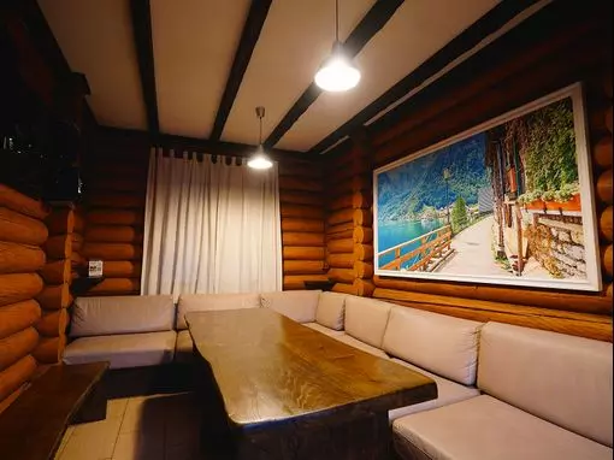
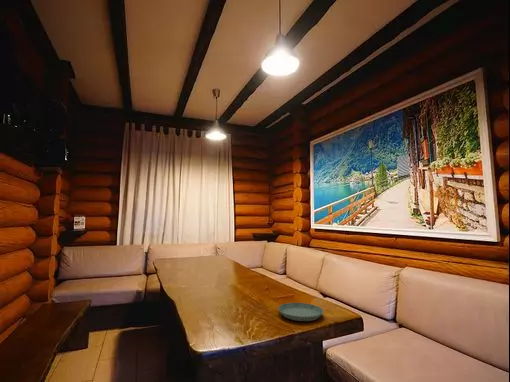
+ saucer [277,302,324,322]
